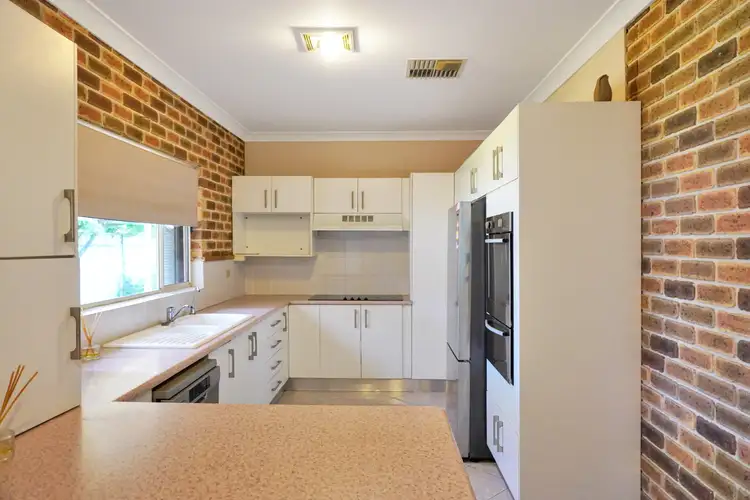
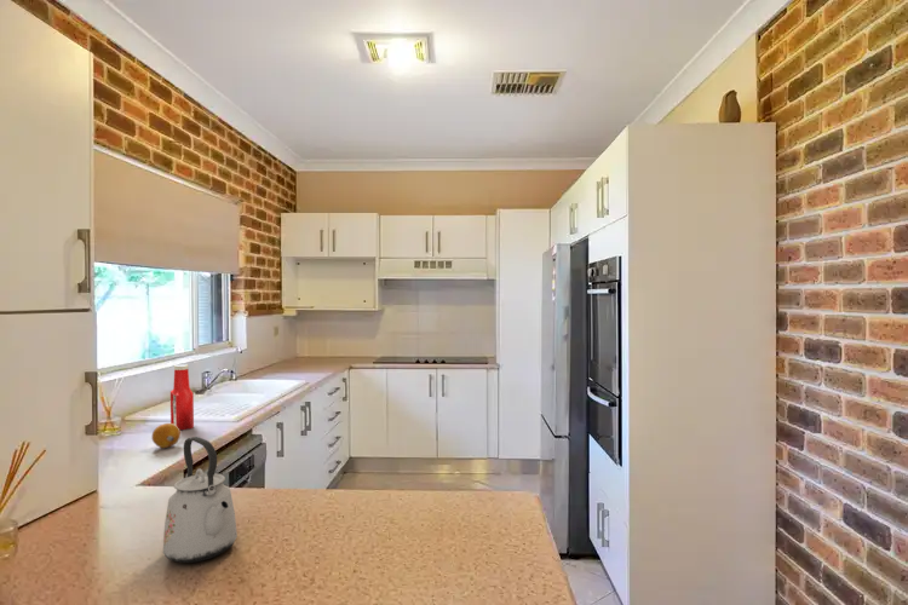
+ kettle [161,436,239,564]
+ fruit [150,422,182,449]
+ soap bottle [169,363,195,431]
